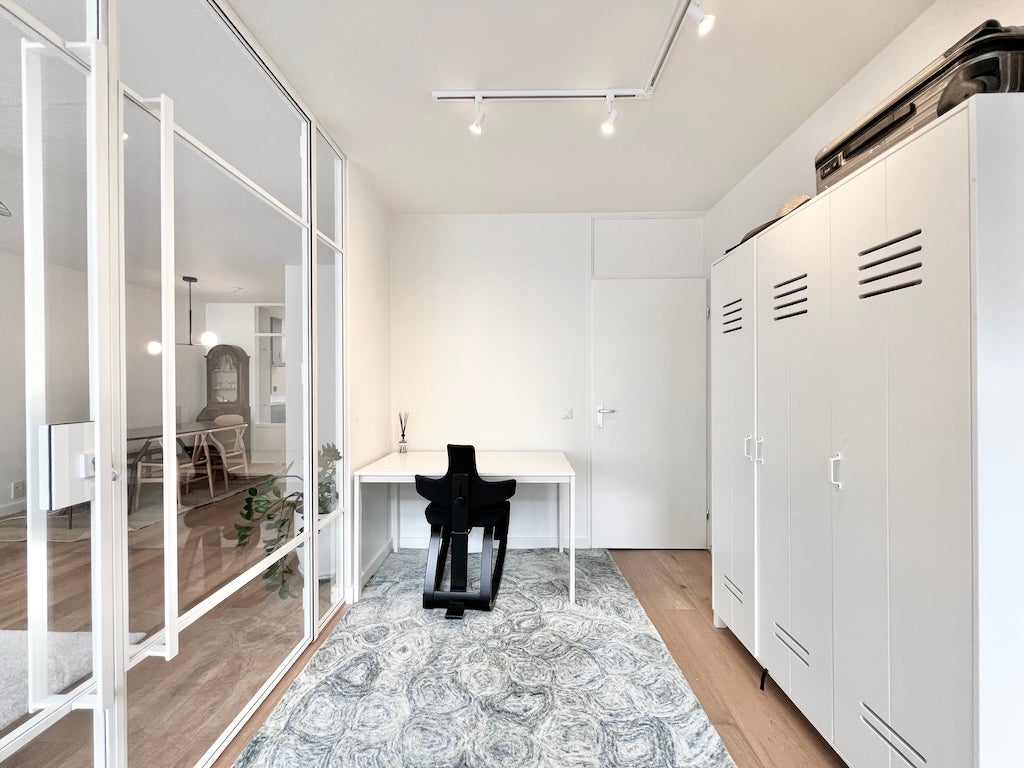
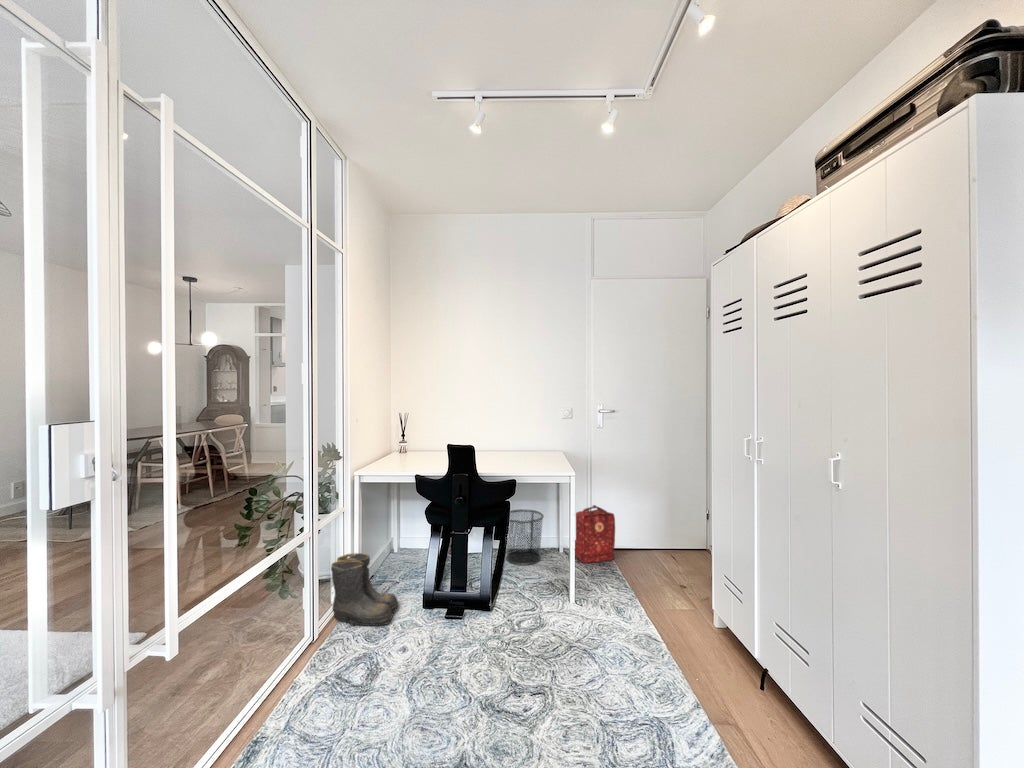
+ backpack [574,504,616,564]
+ waste bin [505,508,545,566]
+ boots [330,552,400,627]
